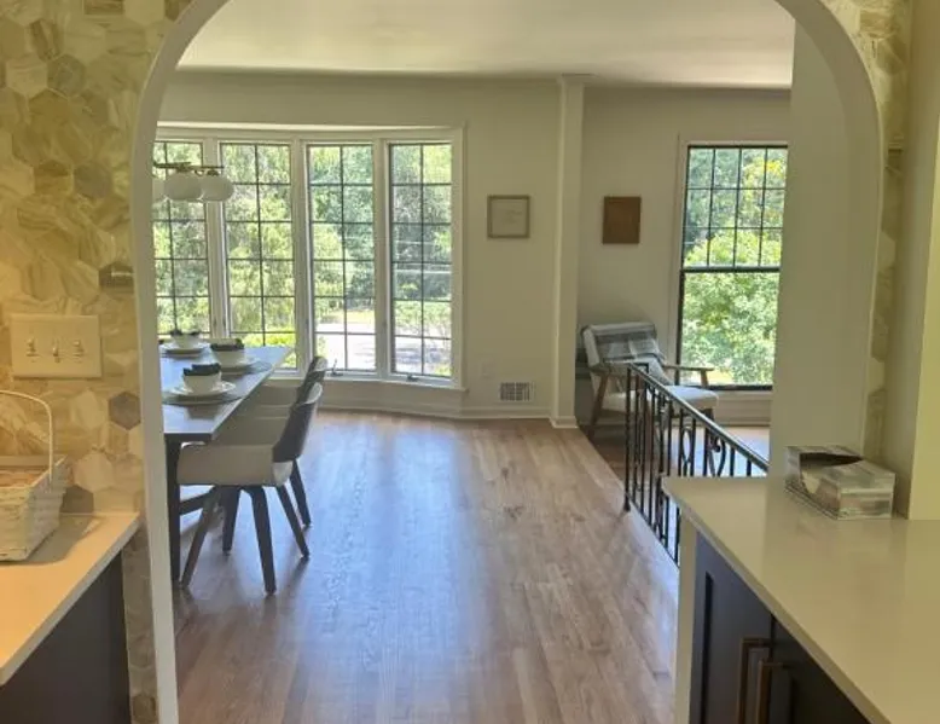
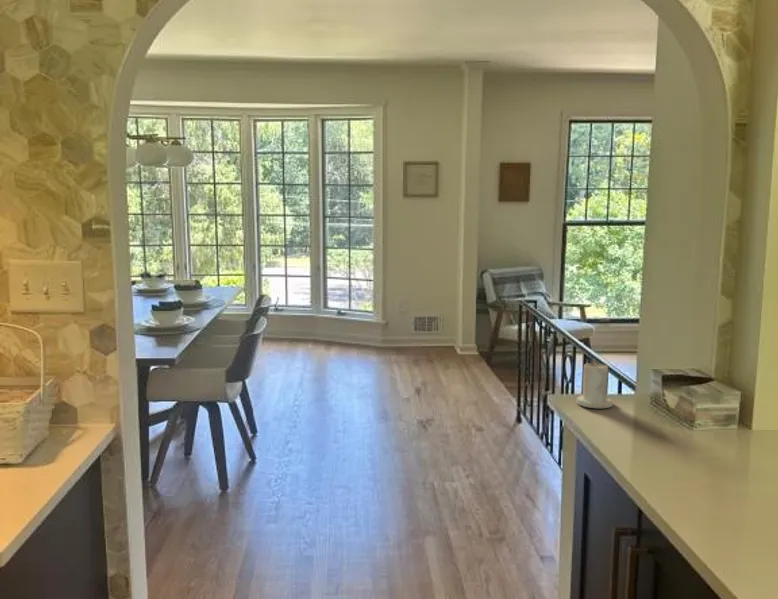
+ candle [576,358,614,409]
